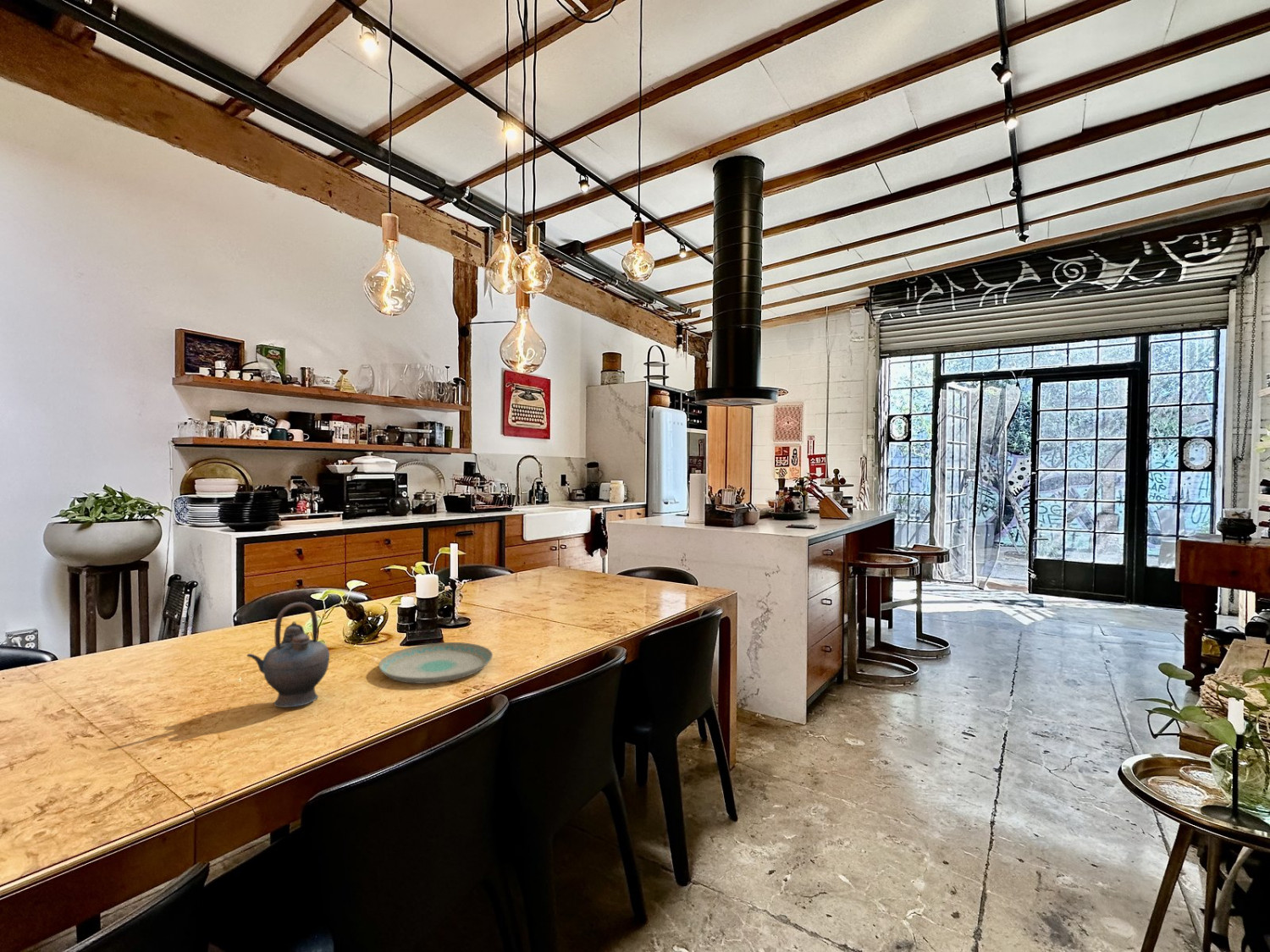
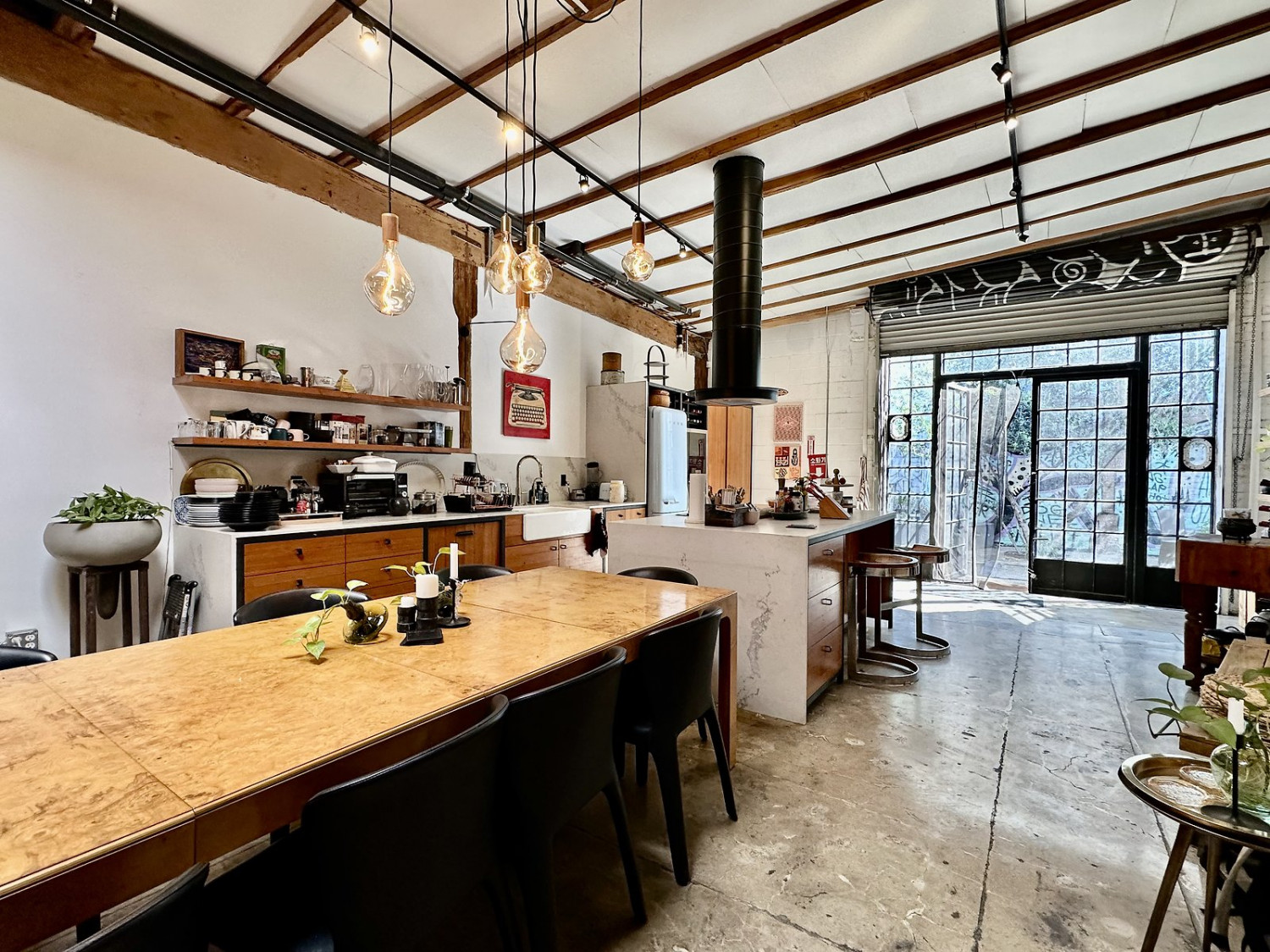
- teapot [246,602,330,708]
- plate [378,641,494,685]
